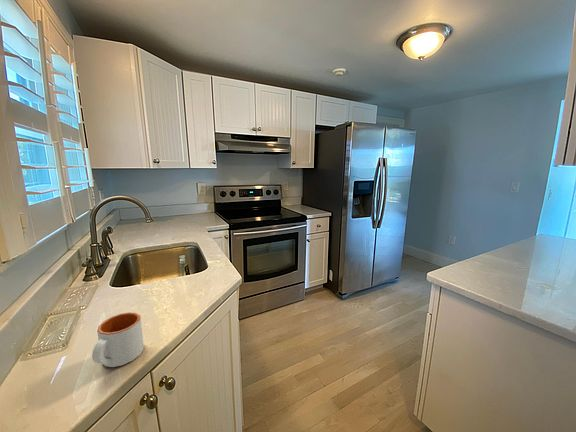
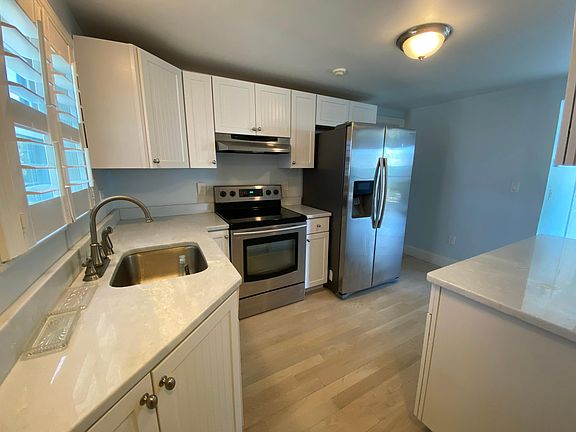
- mug [91,311,145,368]
